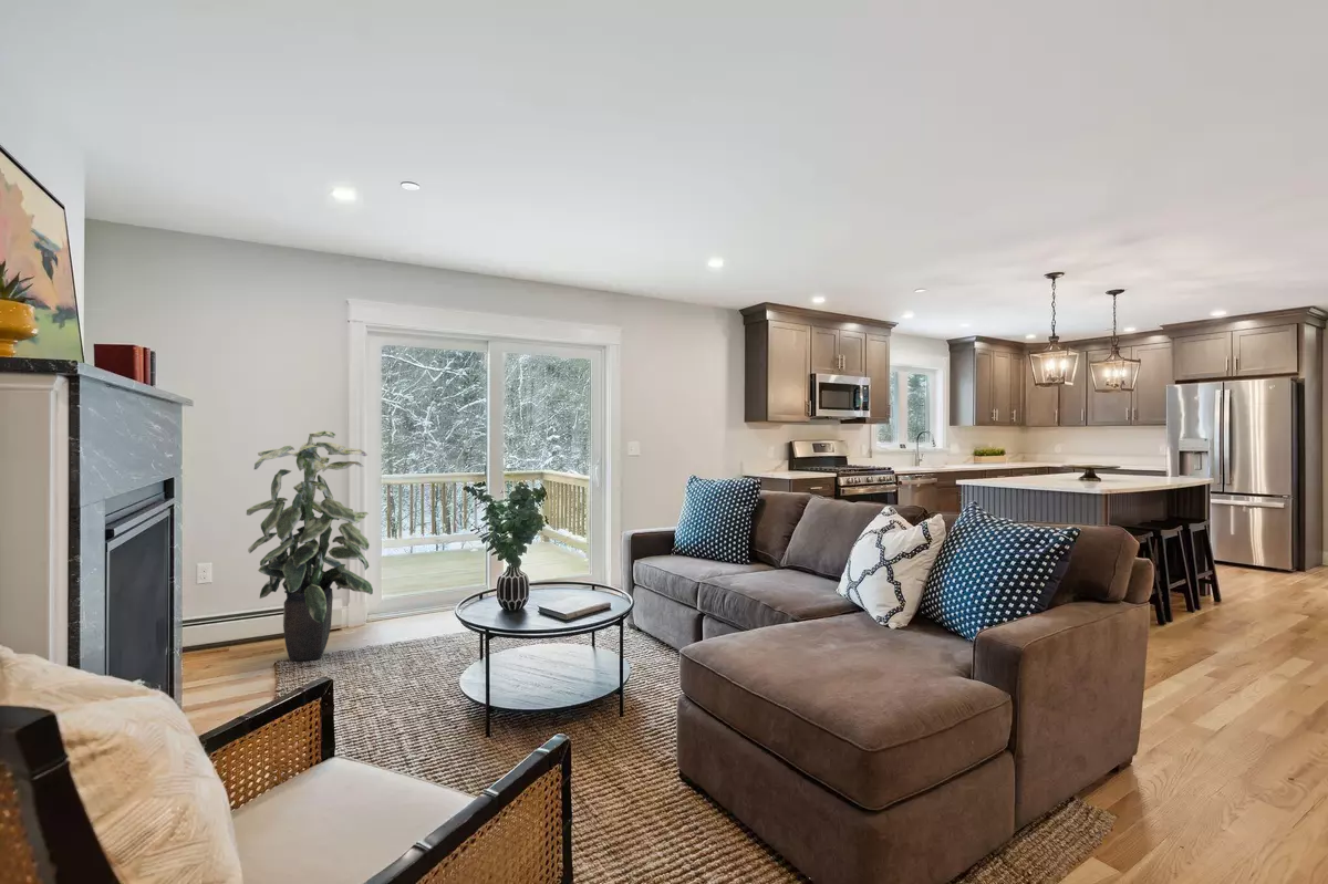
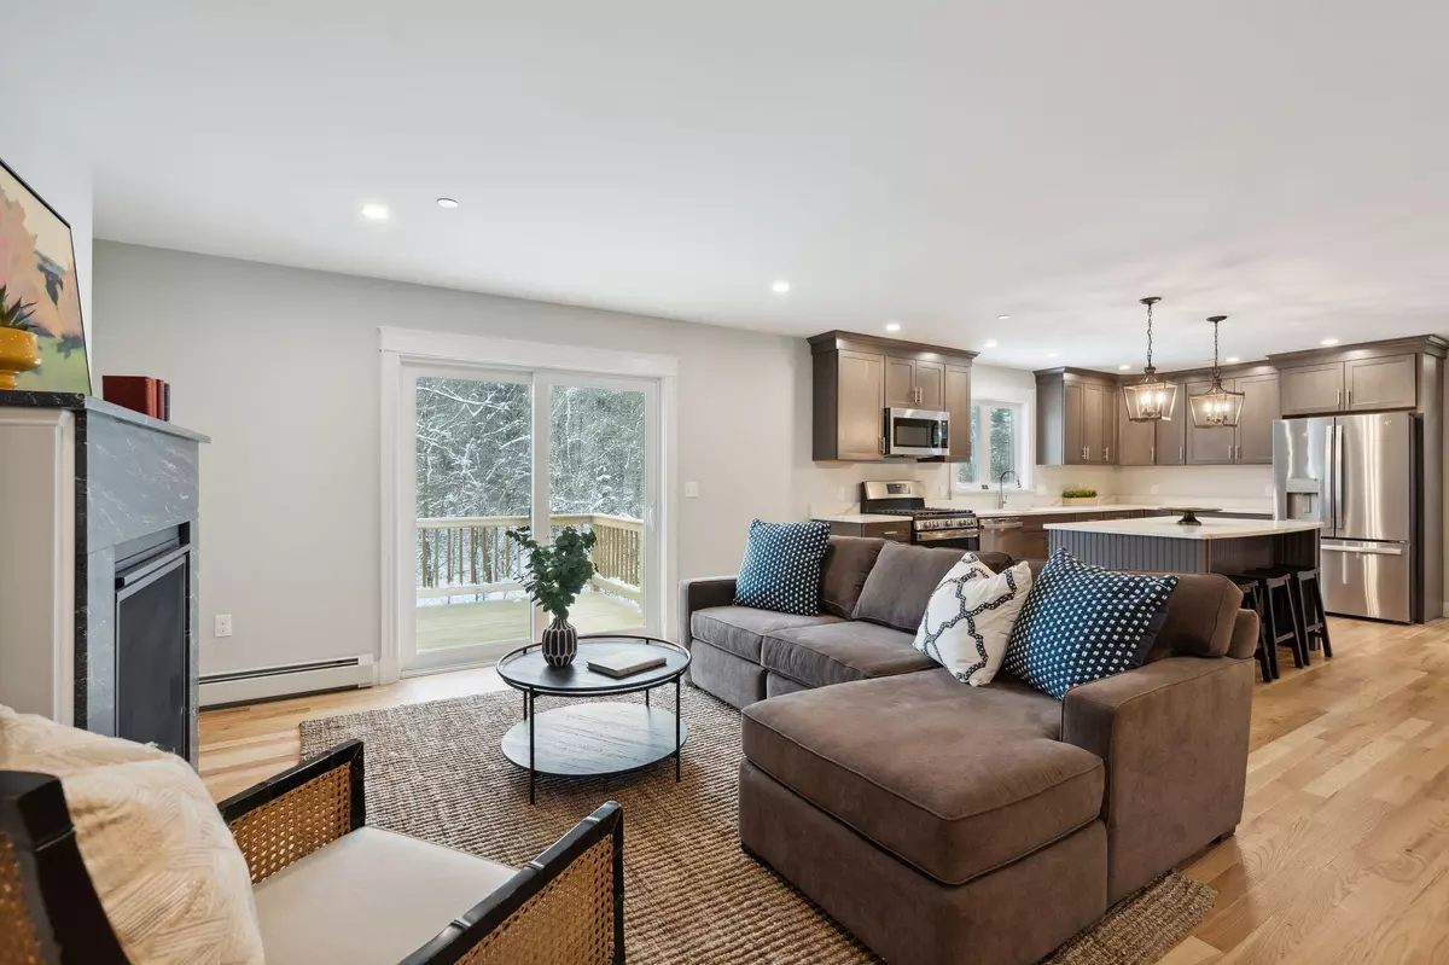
- indoor plant [246,430,374,662]
